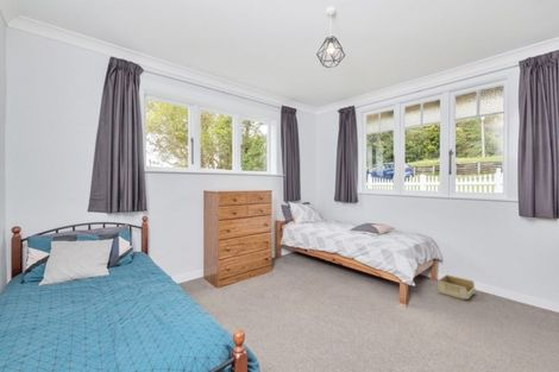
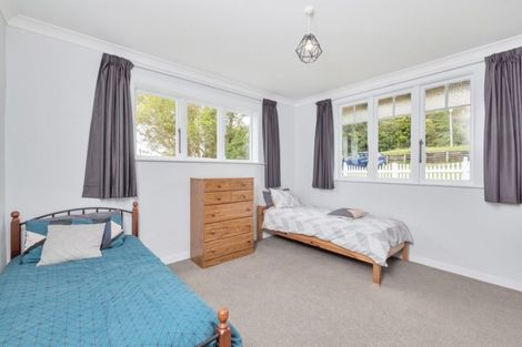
- storage bin [436,273,476,301]
